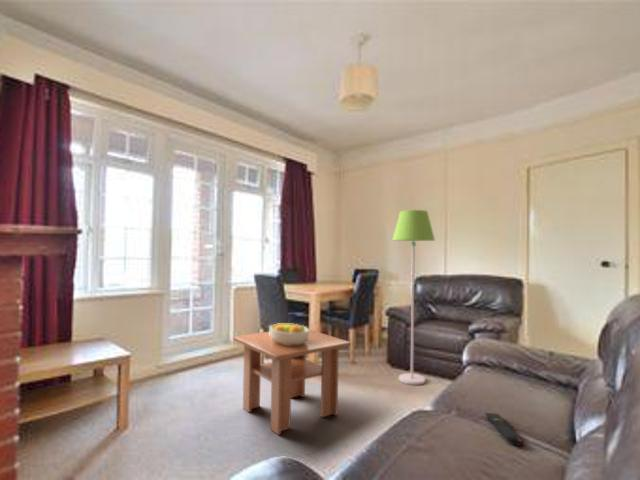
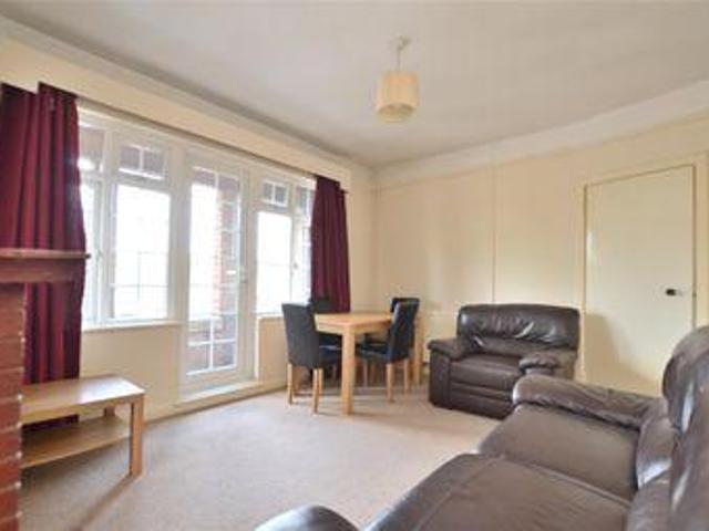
- fruit bowl [268,323,310,346]
- floor lamp [392,209,436,386]
- remote control [484,412,525,447]
- coffee table [232,329,352,436]
